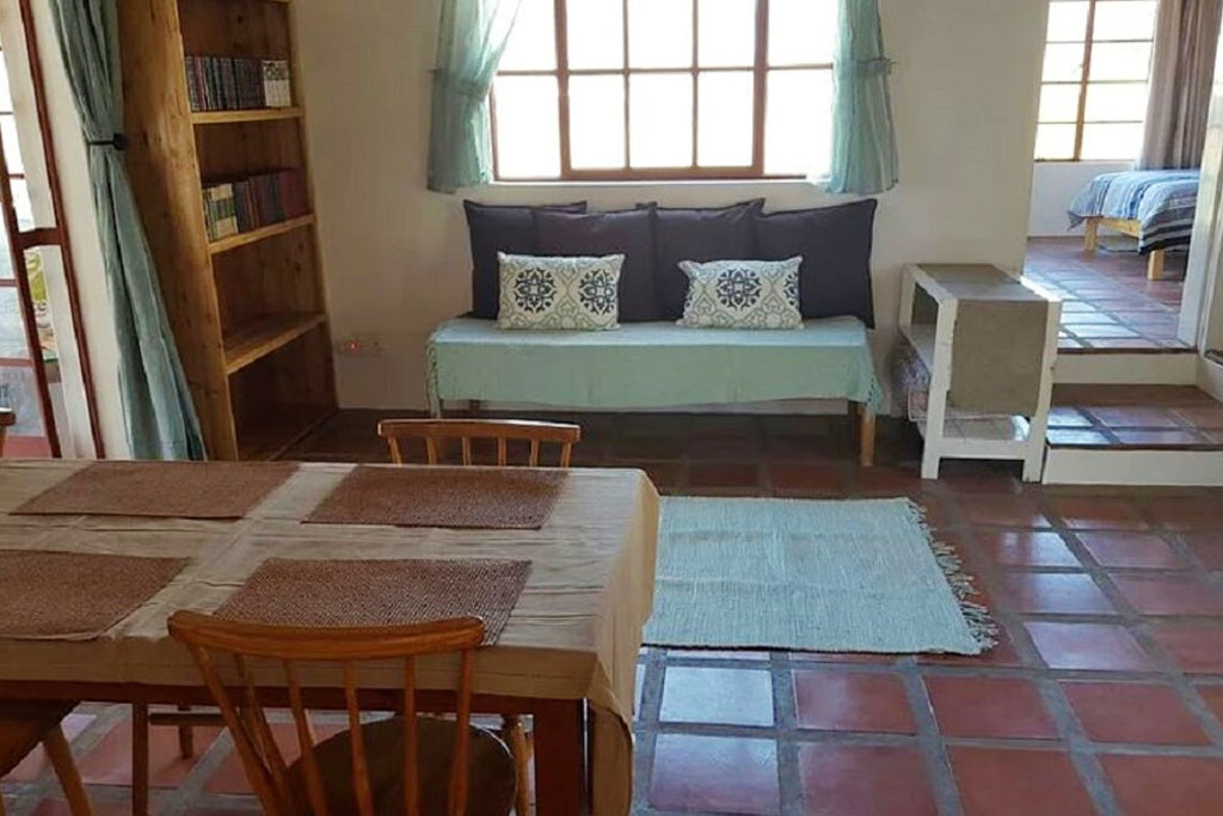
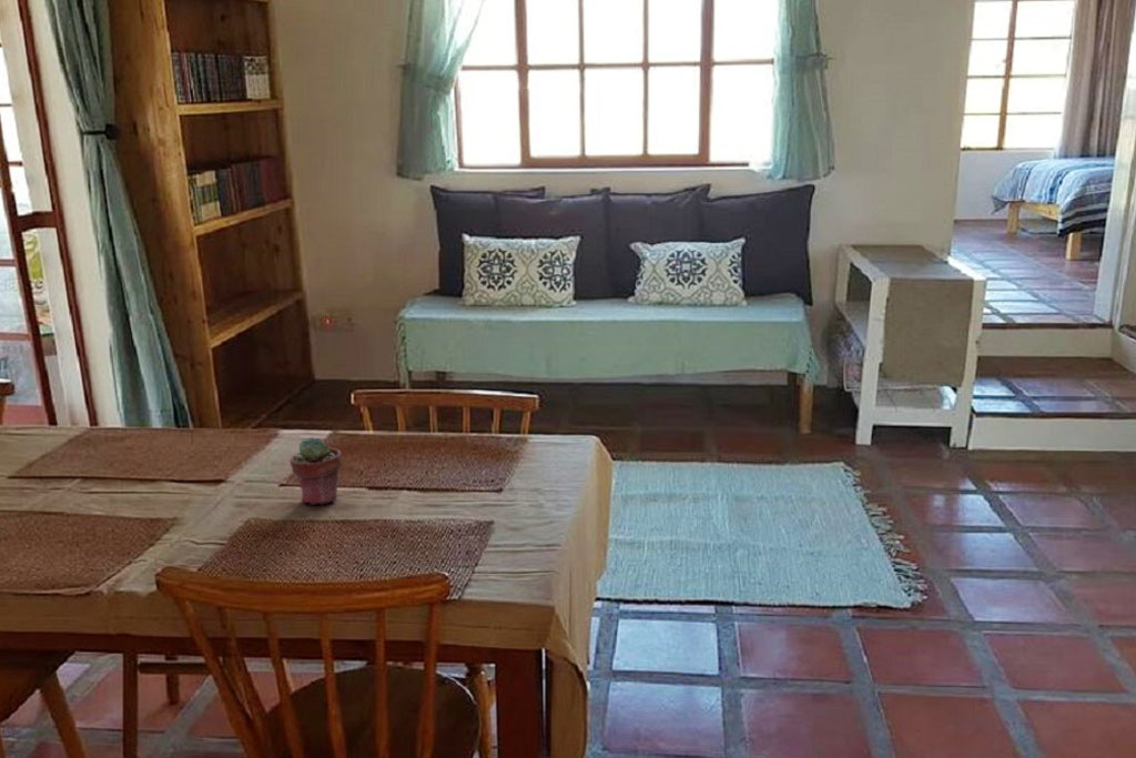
+ potted succulent [290,436,343,506]
